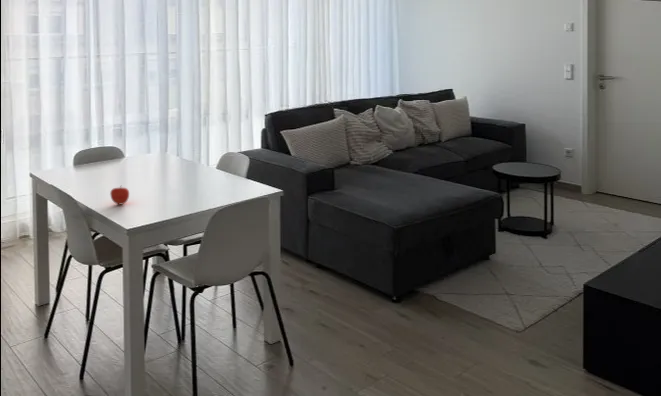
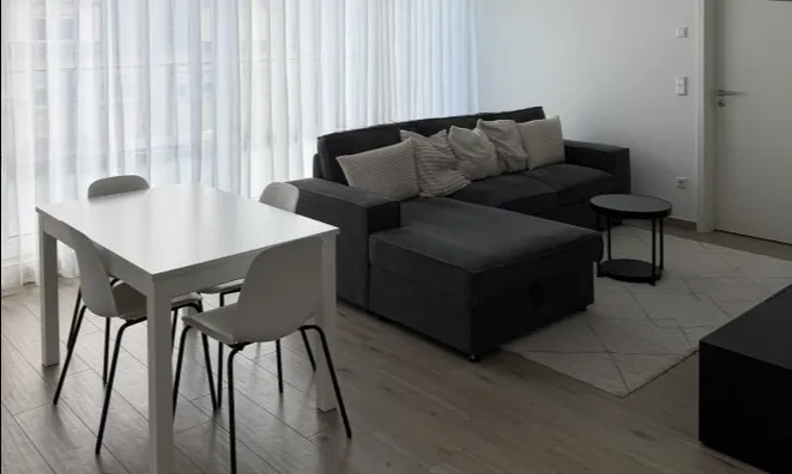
- fruit [109,185,130,206]
